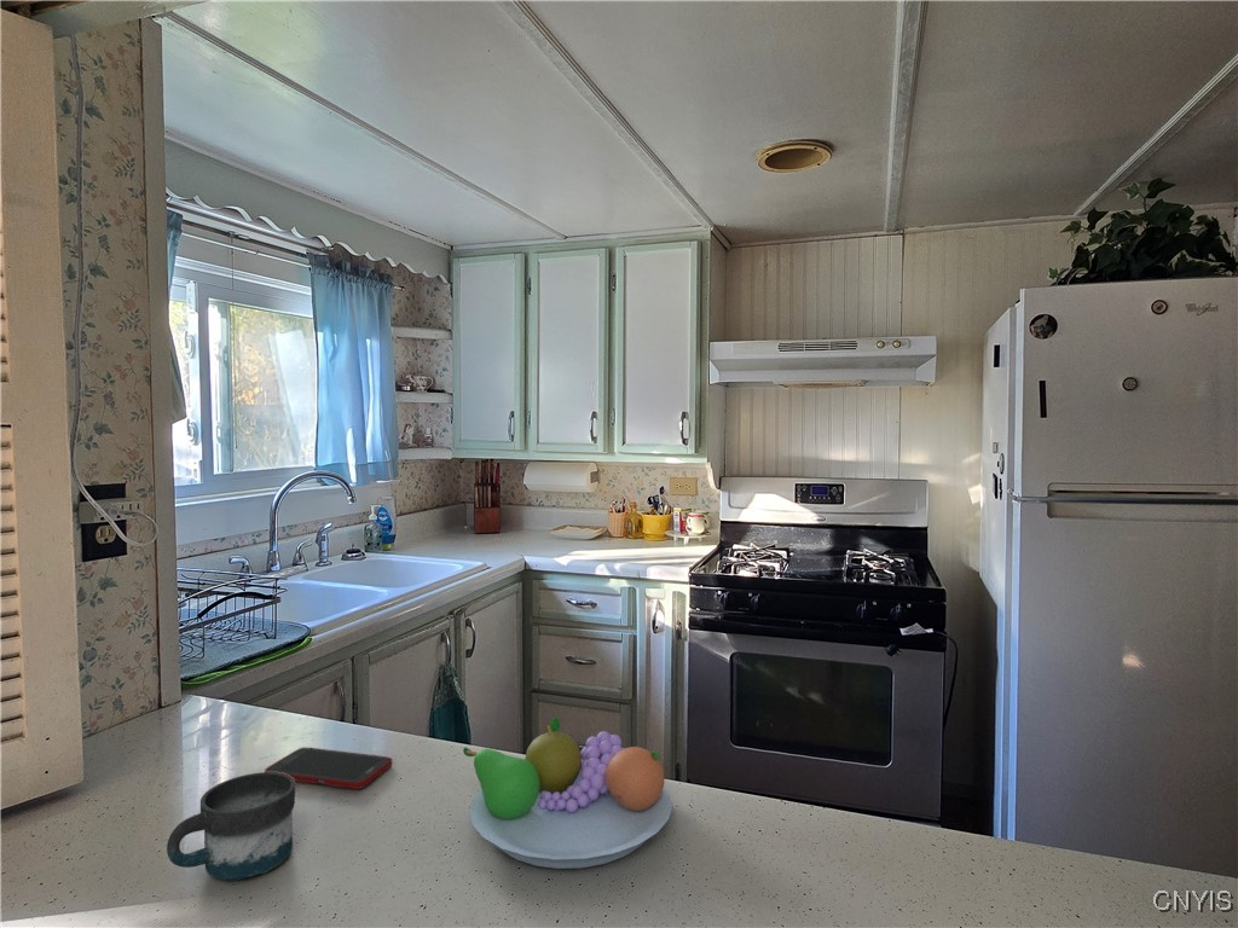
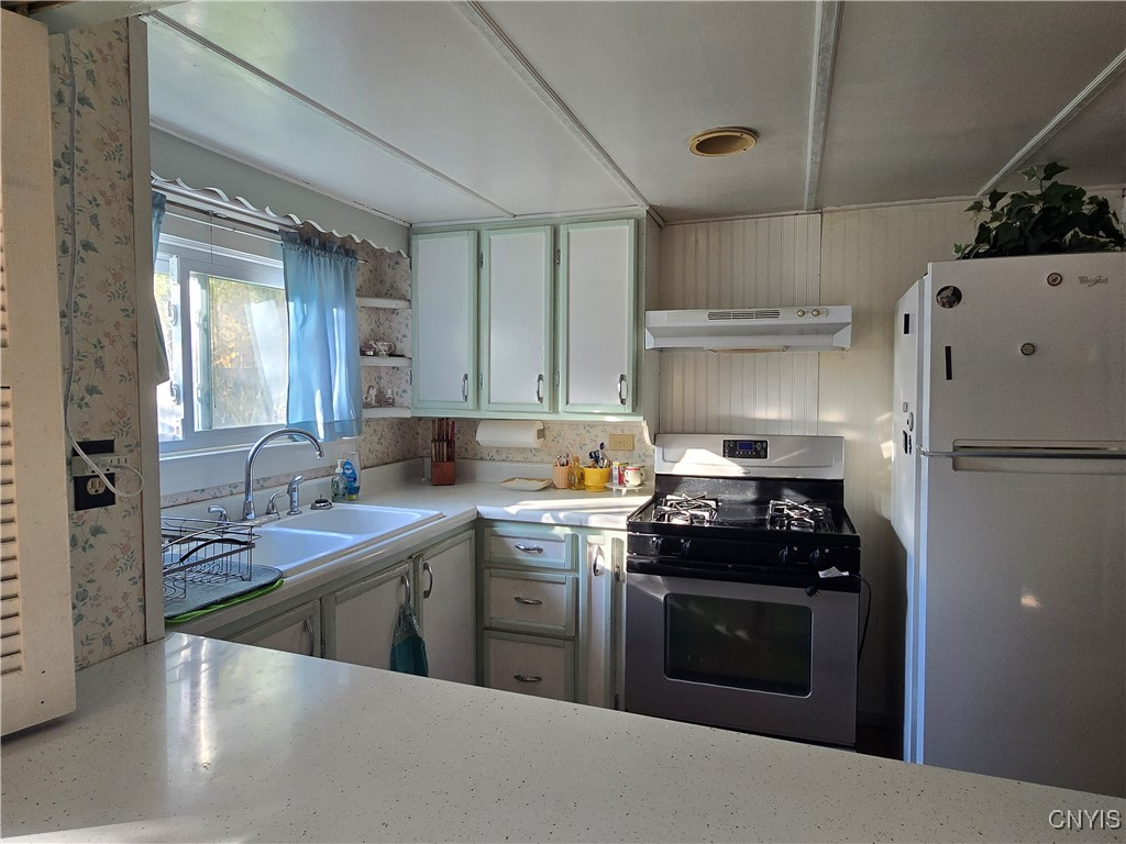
- fruit bowl [462,715,673,870]
- cell phone [264,747,393,790]
- mug [166,771,296,882]
